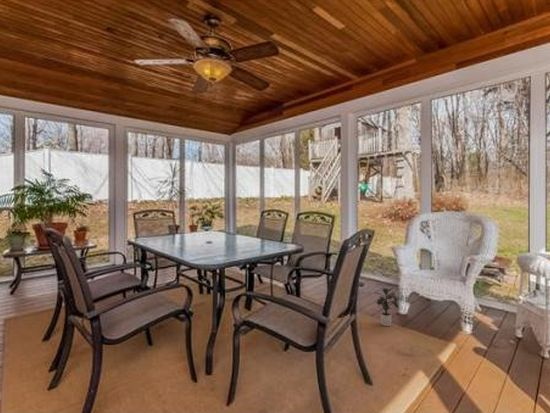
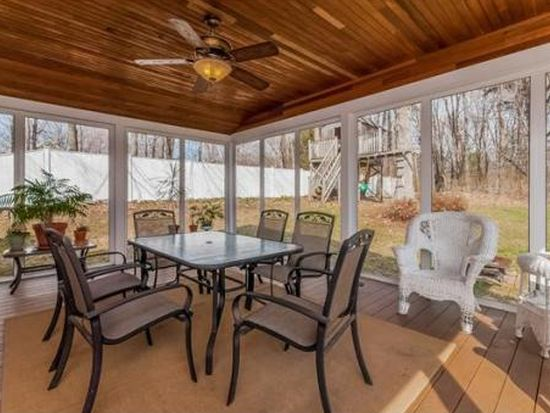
- potted plant [375,283,400,327]
